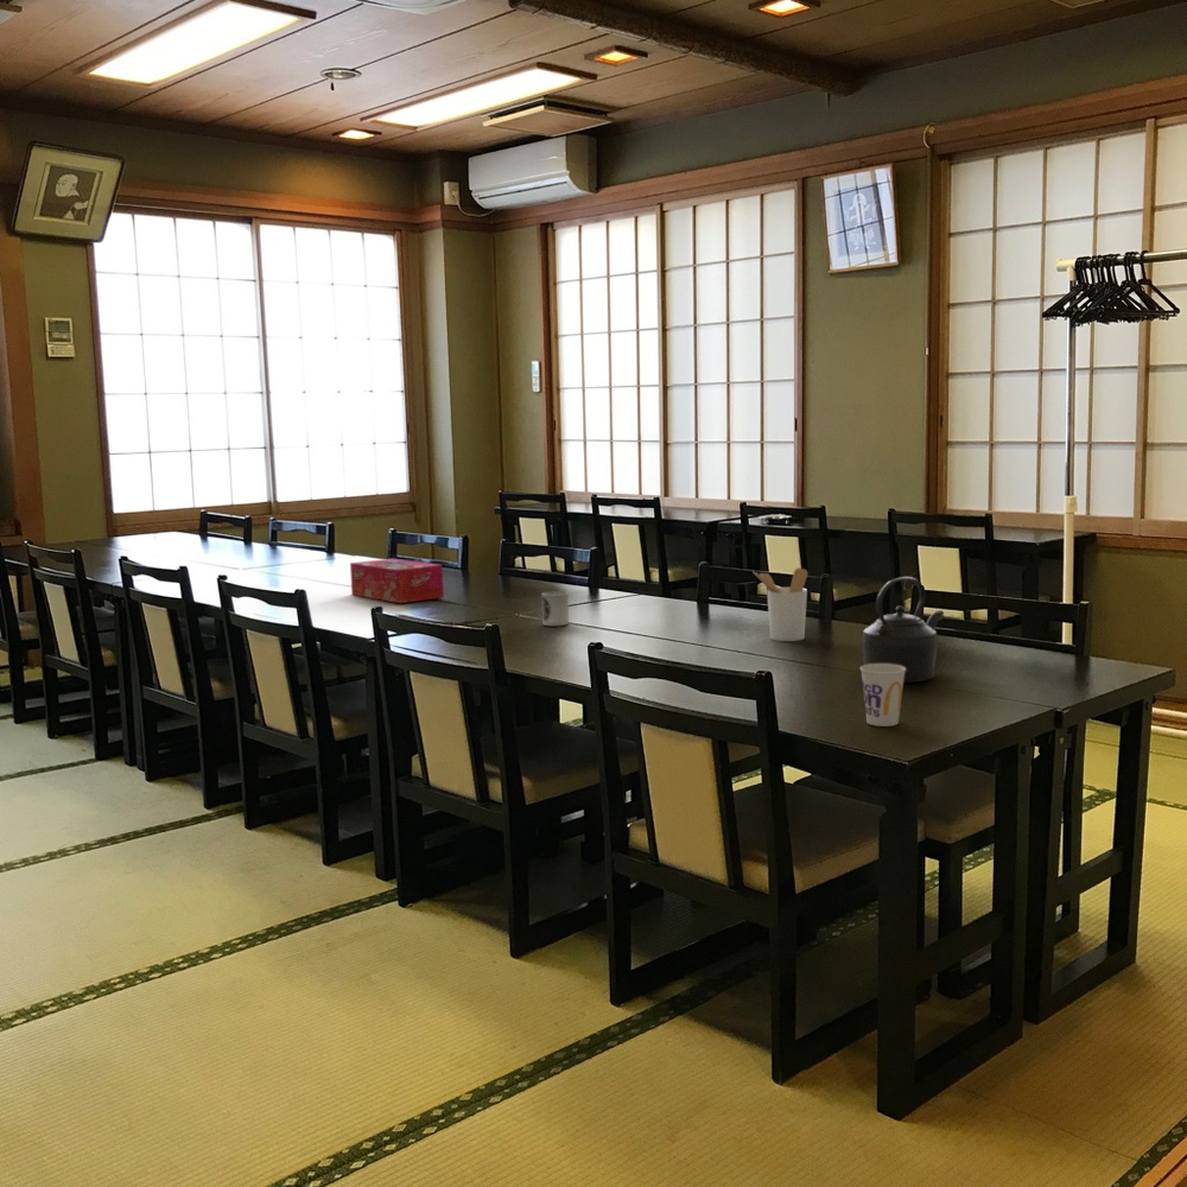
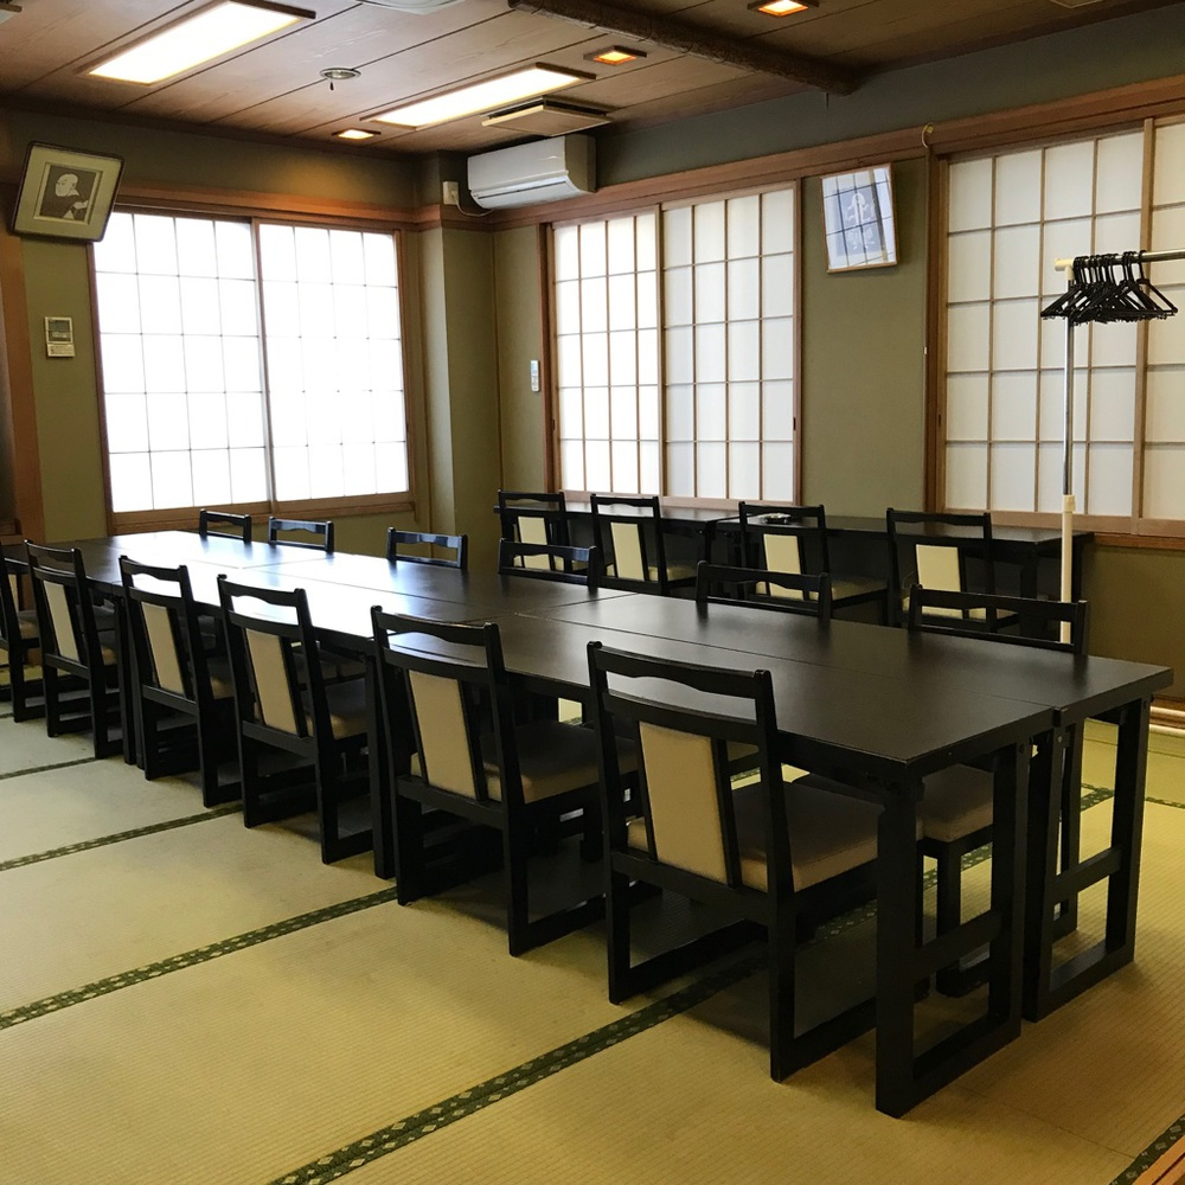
- cup [859,664,906,728]
- kettle [861,576,945,684]
- cup [541,590,570,627]
- tissue box [349,558,445,604]
- utensil holder [753,567,808,642]
